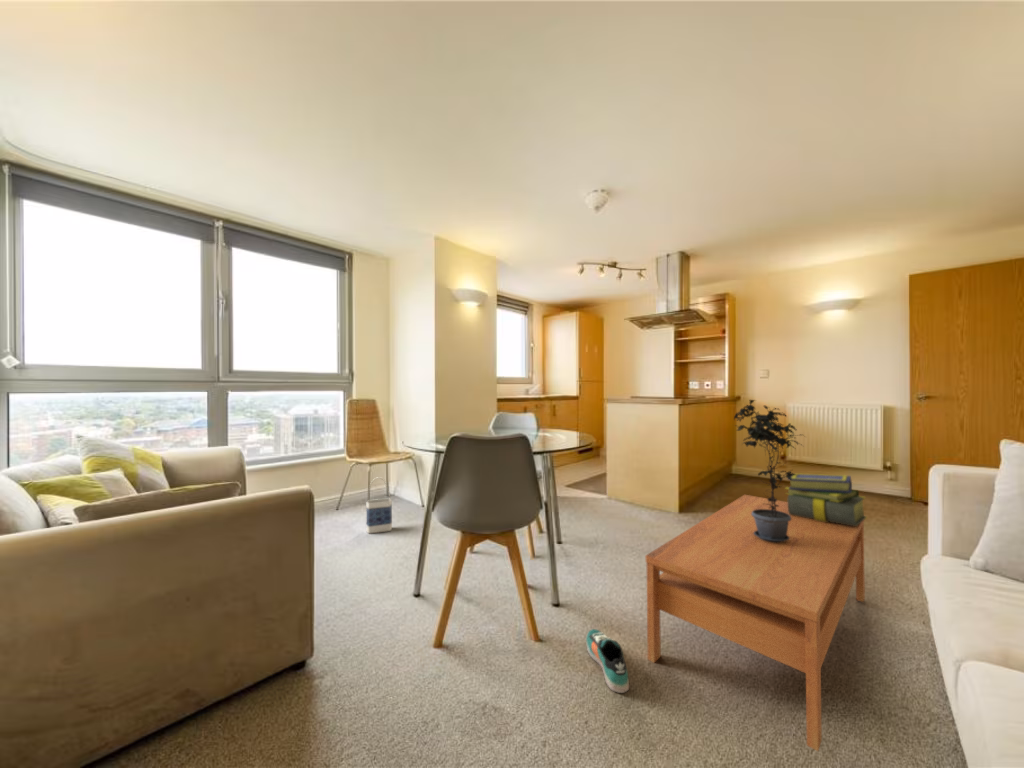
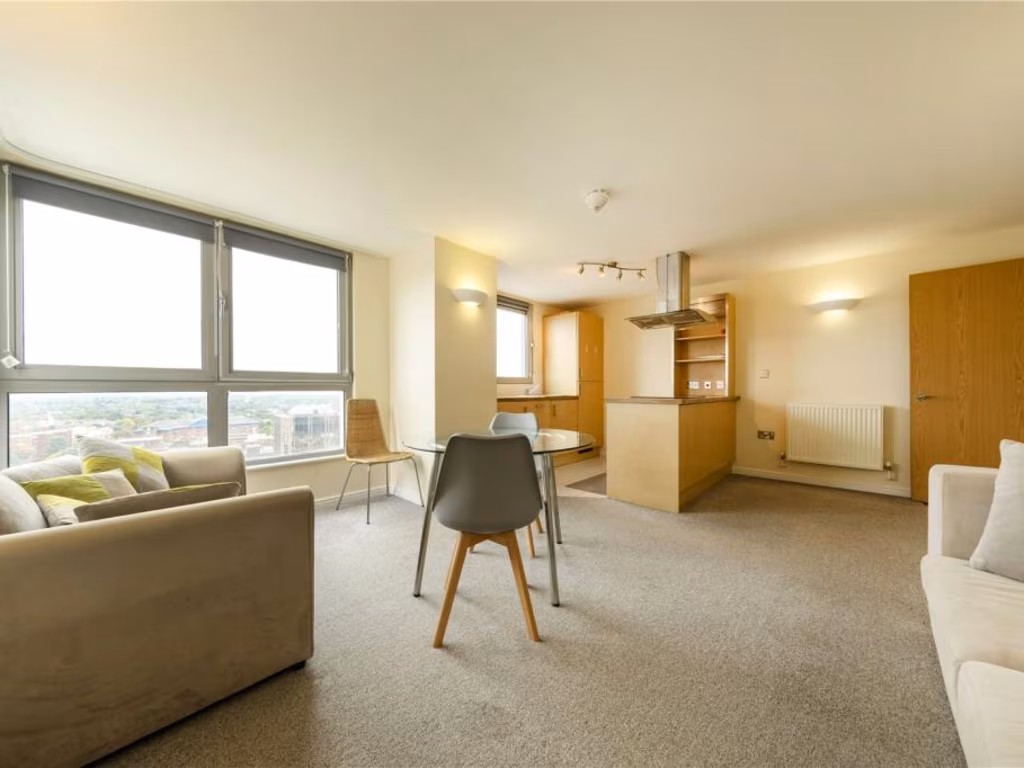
- stack of books [784,473,868,526]
- sneaker [585,628,630,694]
- coffee table [645,494,866,752]
- bag [366,476,393,535]
- potted plant [733,399,807,543]
